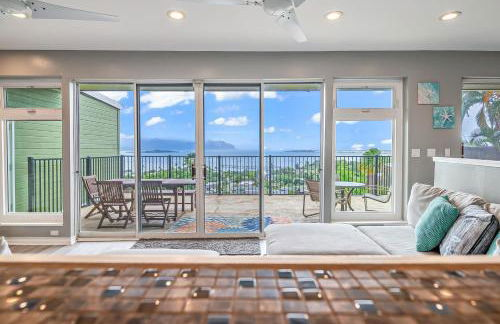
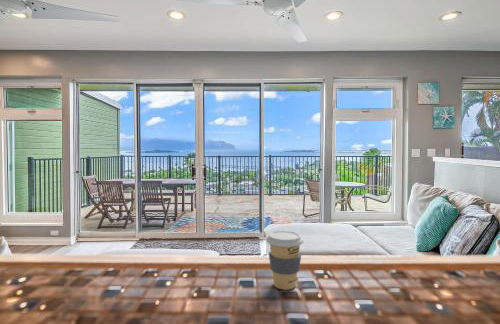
+ coffee cup [265,230,304,291]
